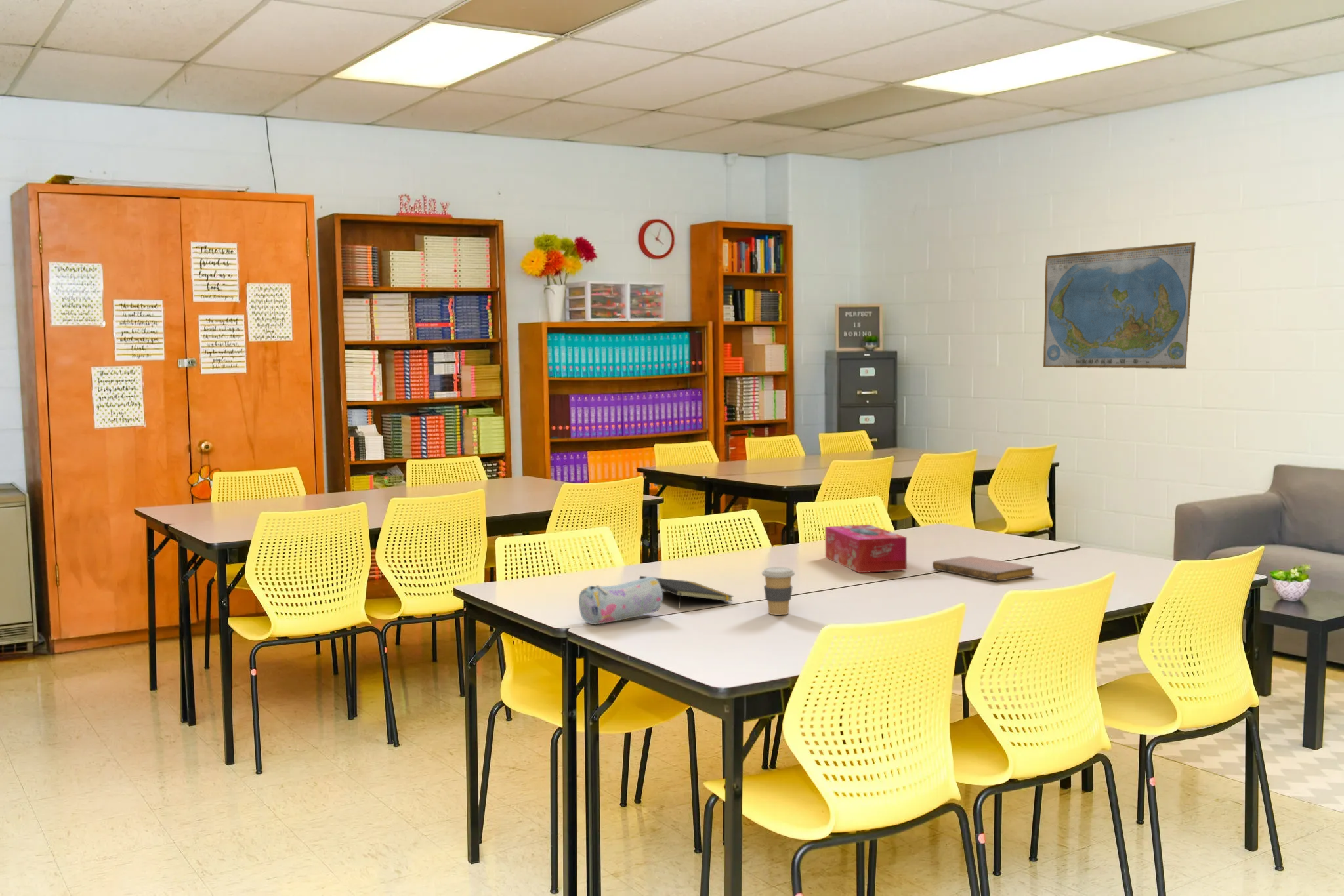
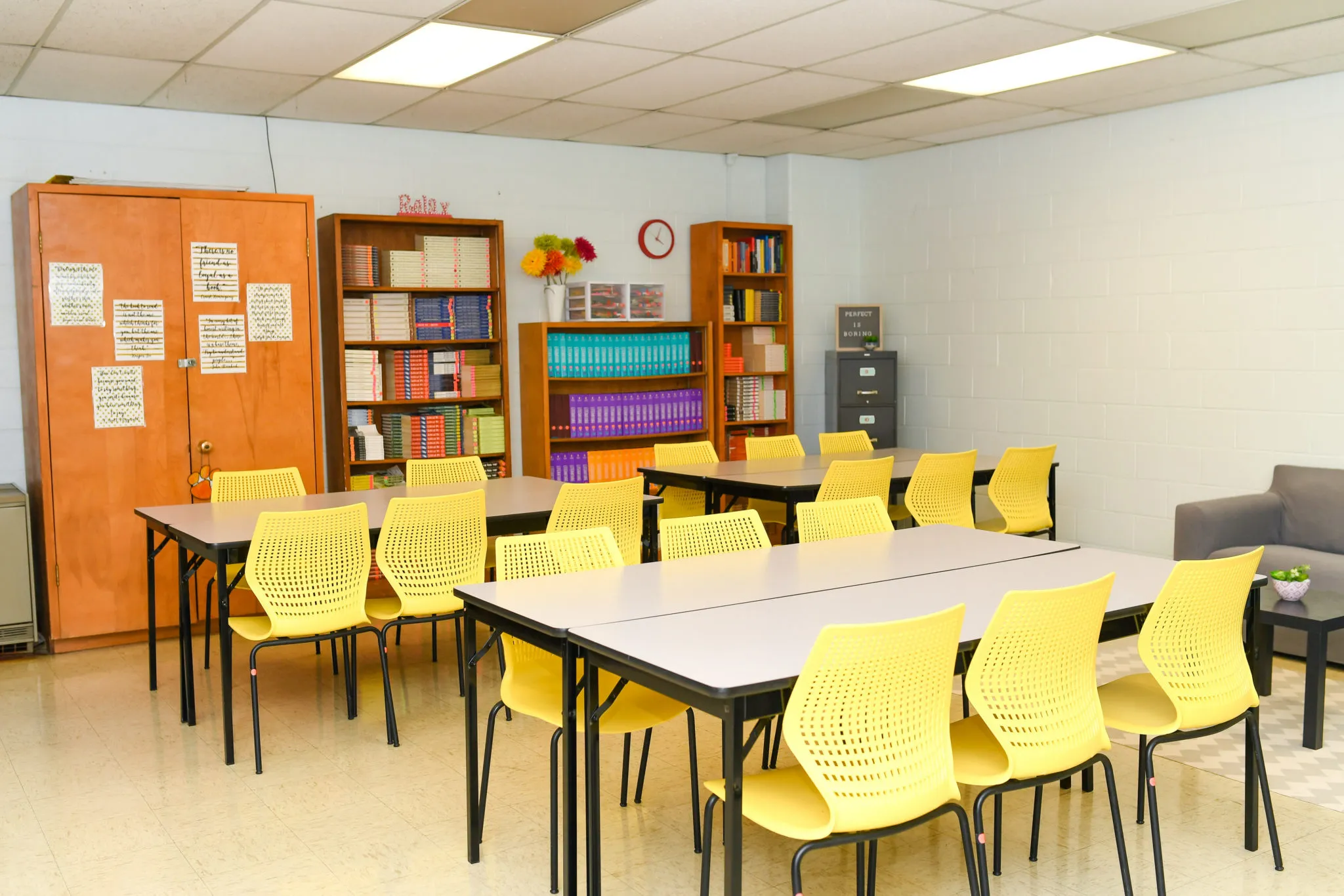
- tissue box [824,524,908,573]
- notebook [932,556,1035,582]
- world map [1042,241,1196,369]
- pencil case [578,576,663,625]
- notepad [639,575,734,609]
- coffee cup [761,567,795,616]
